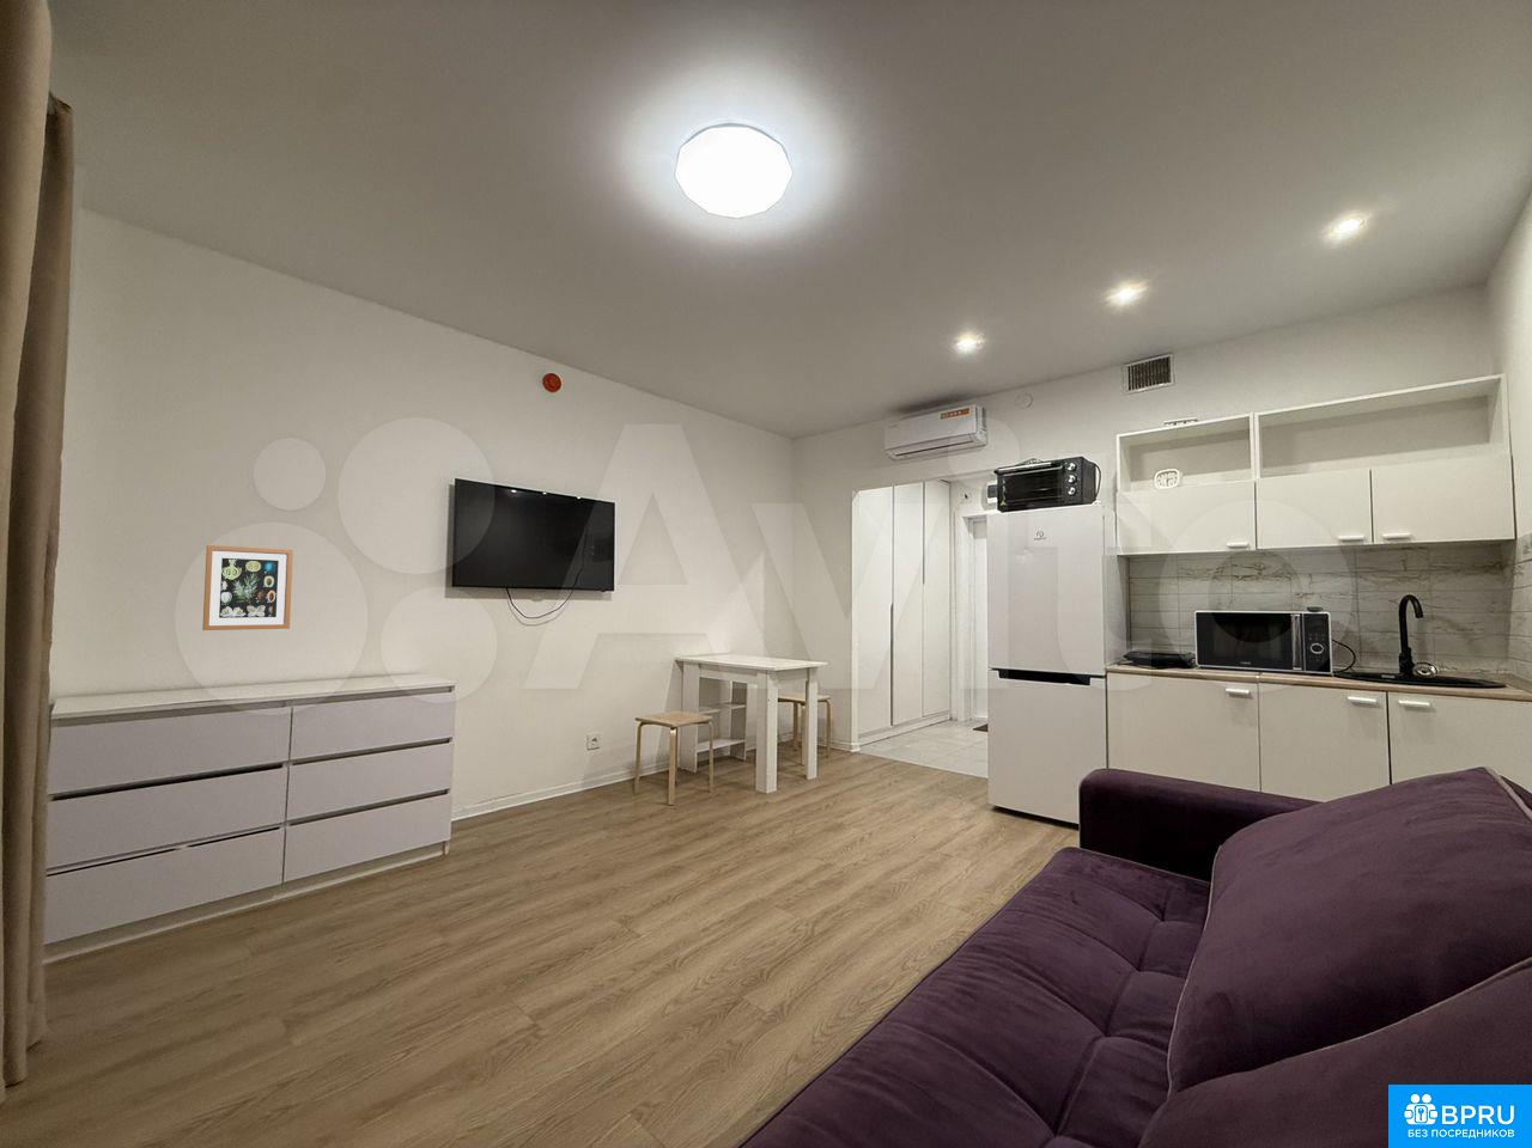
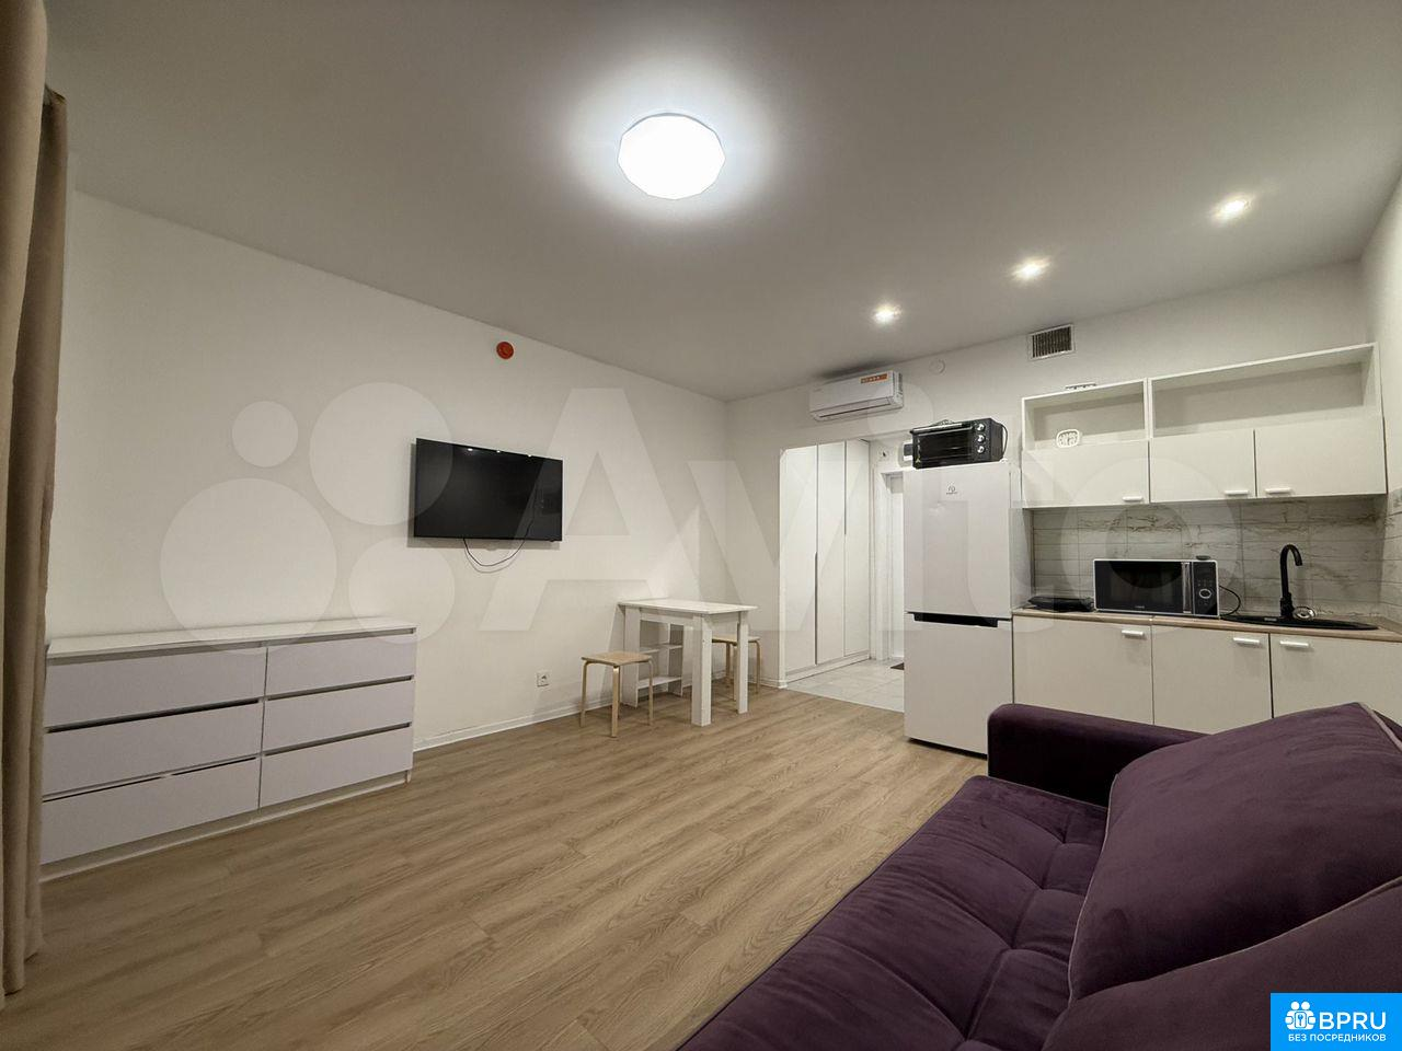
- wall art [201,544,294,632]
